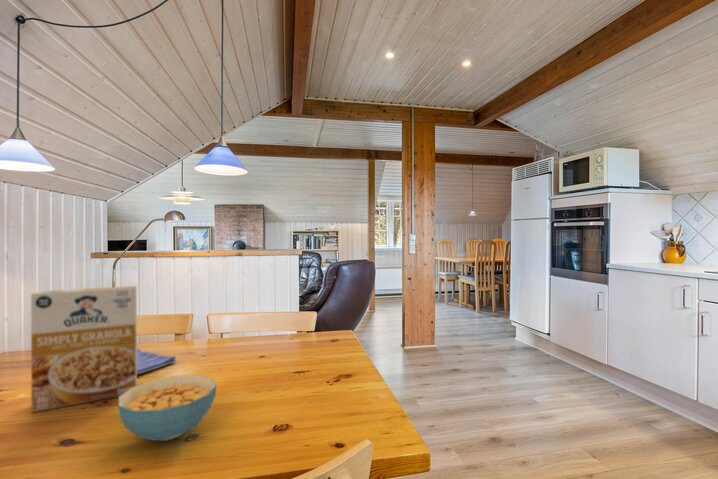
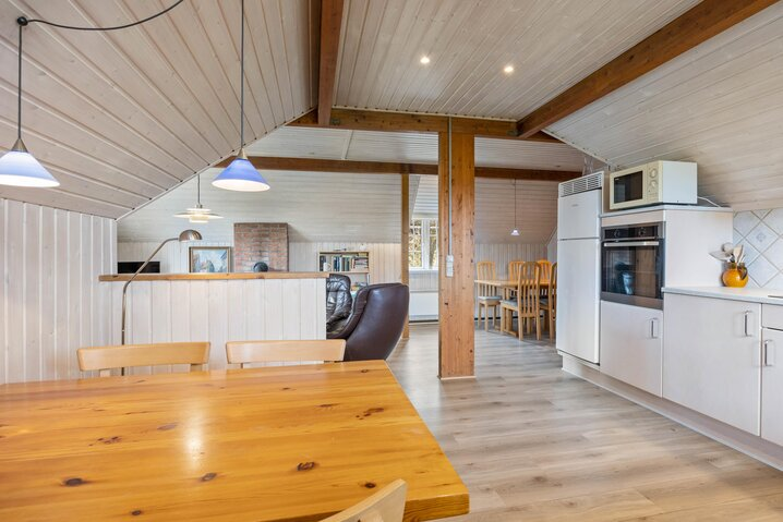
- dish towel [137,347,177,375]
- cereal bowl [117,374,218,442]
- cereal box [30,285,138,414]
